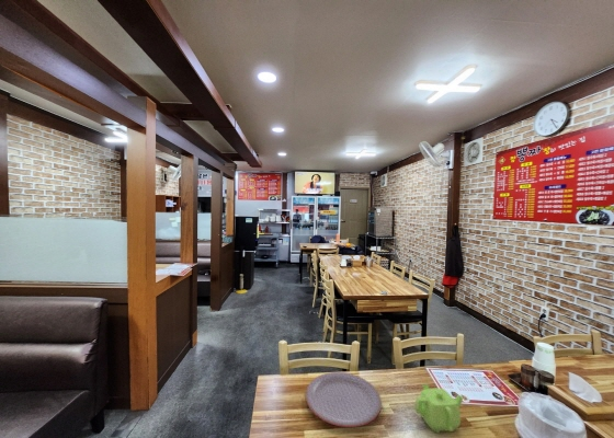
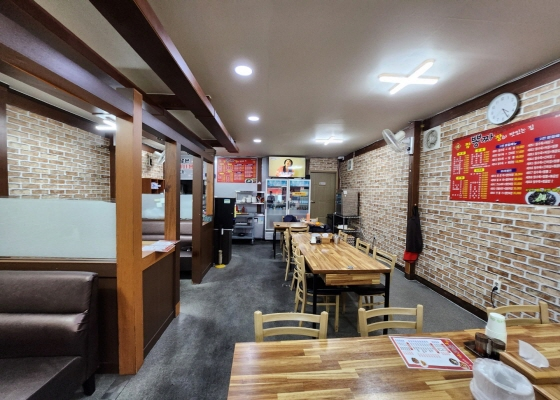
- teapot [413,383,464,435]
- plate [305,371,383,428]
